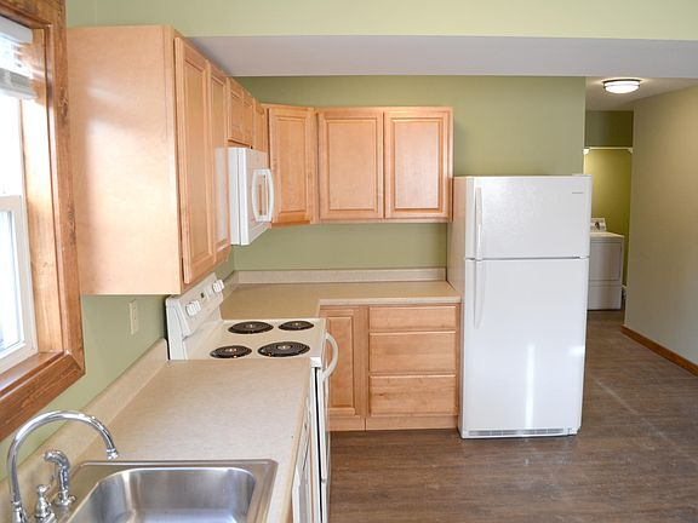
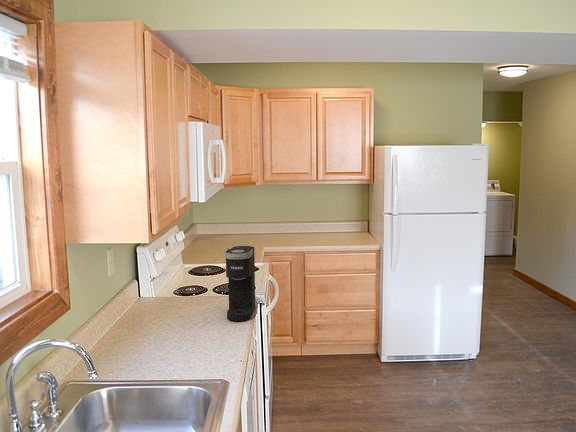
+ coffee maker [224,245,256,322]
